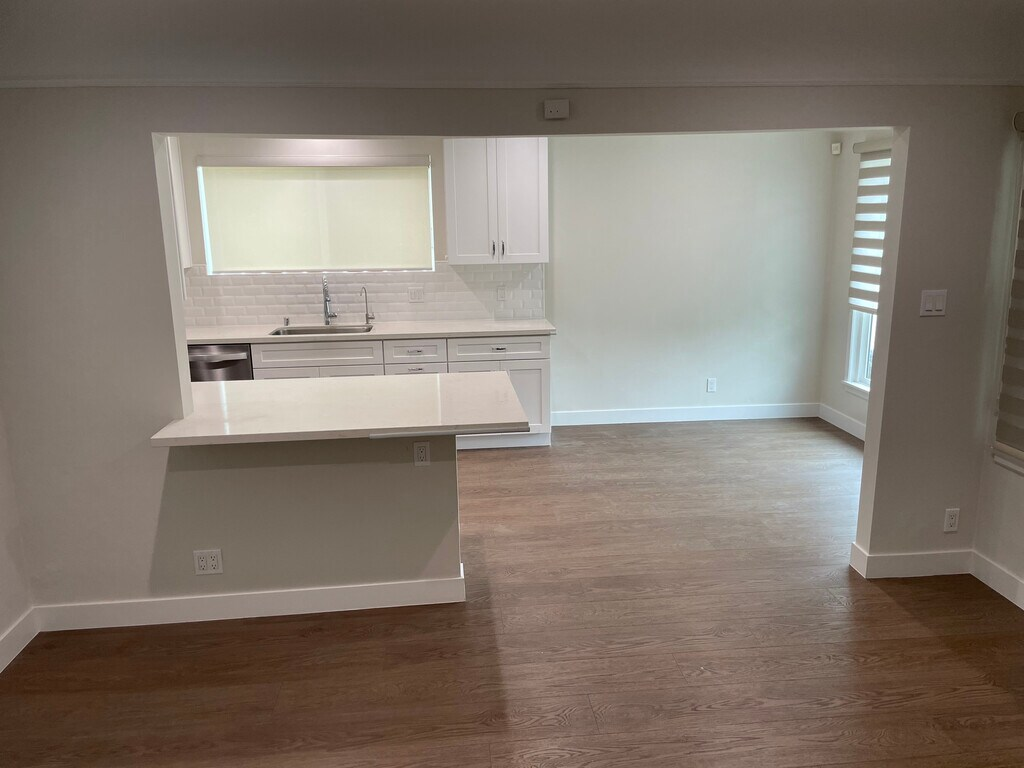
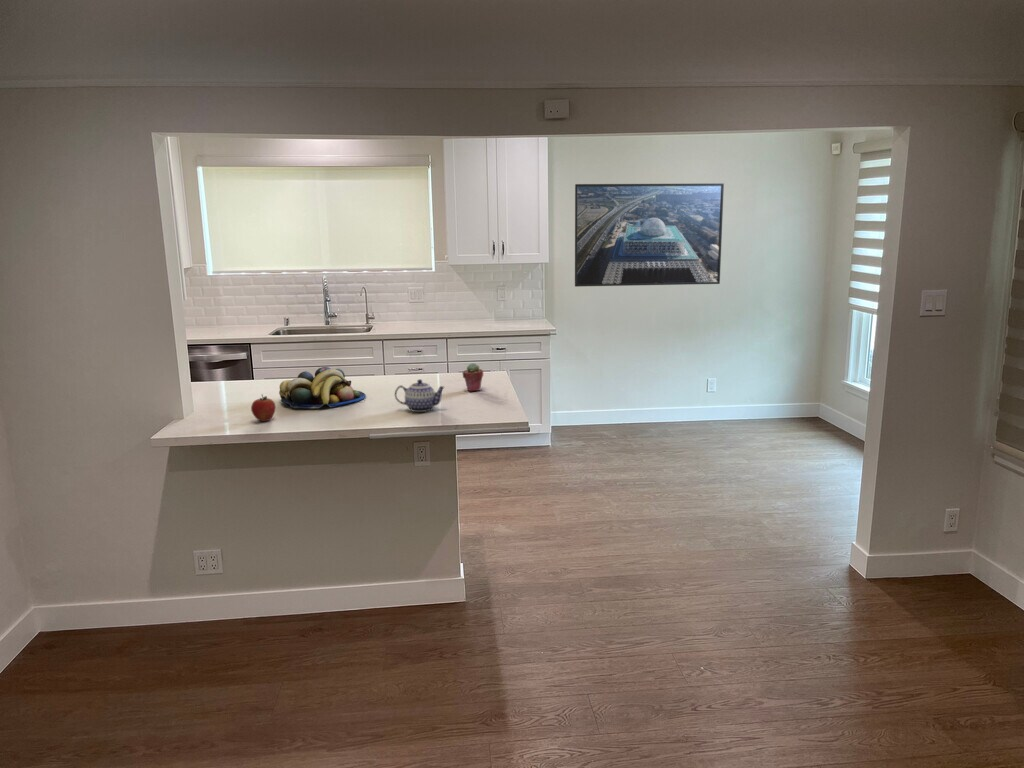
+ teapot [394,378,445,413]
+ apple [250,393,277,422]
+ fruit bowl [278,366,367,409]
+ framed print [574,182,725,288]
+ potted succulent [462,362,484,392]
